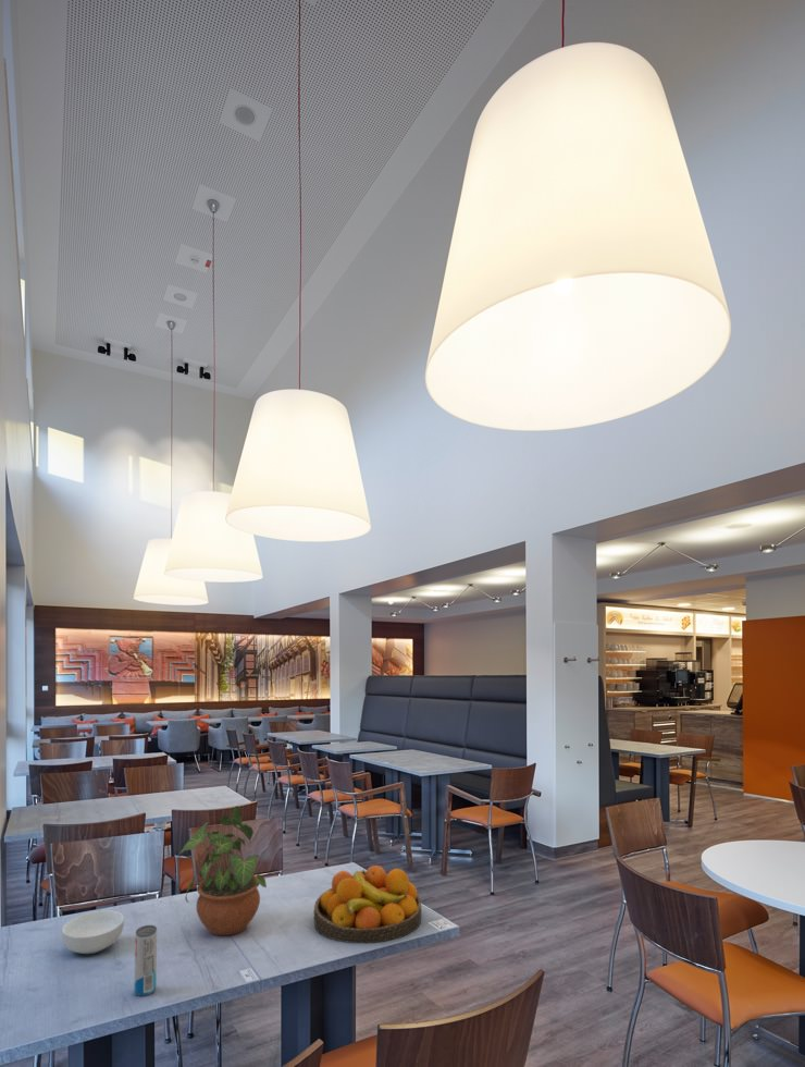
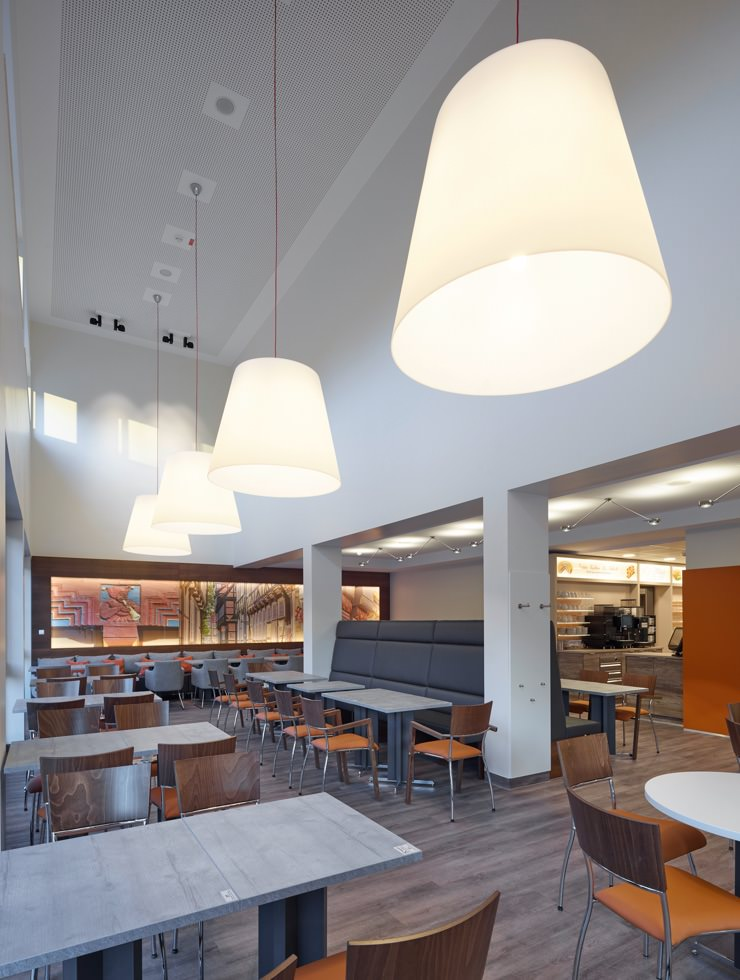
- fruit bowl [313,864,423,944]
- cereal bowl [61,909,125,955]
- beverage can [134,924,158,997]
- potted plant [178,805,268,936]
